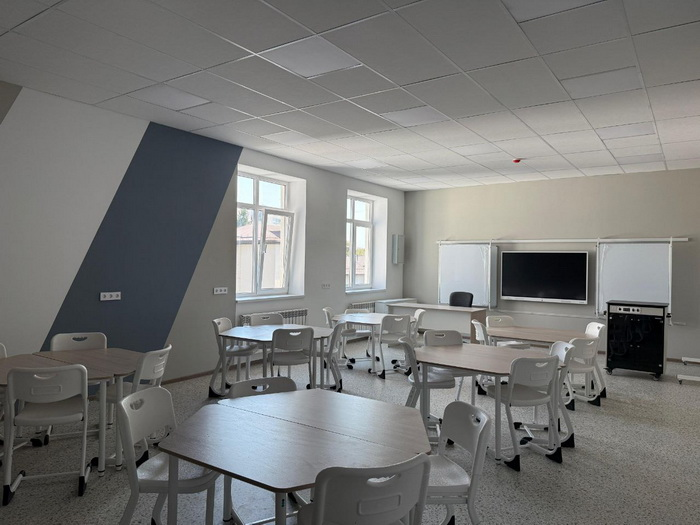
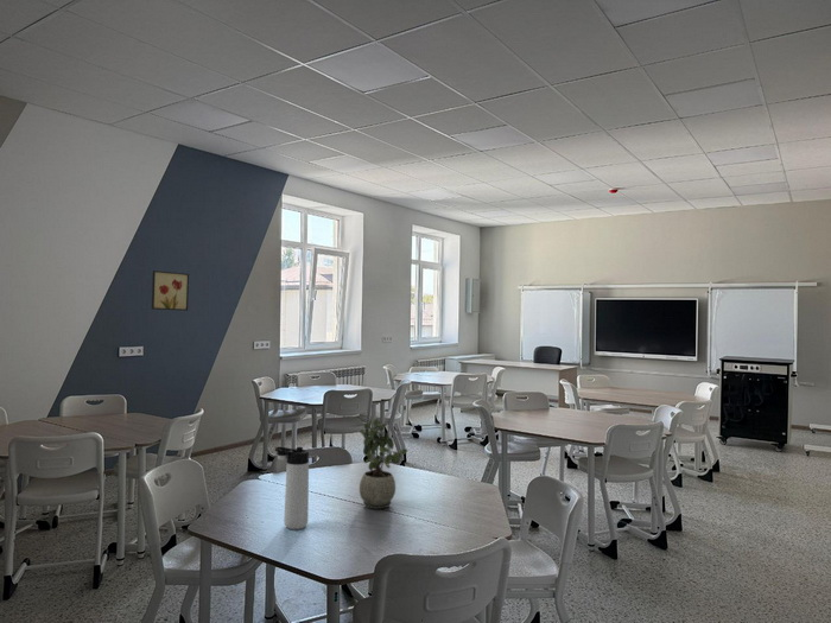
+ potted plant [359,418,410,510]
+ thermos bottle [274,446,310,530]
+ wall art [151,269,190,312]
